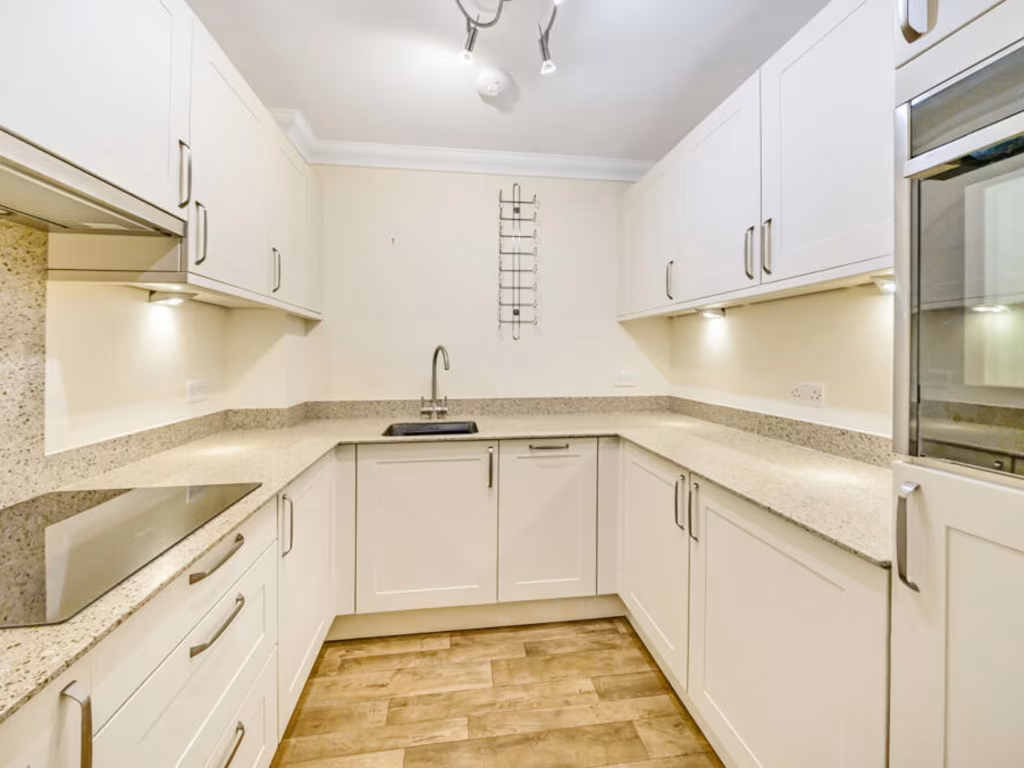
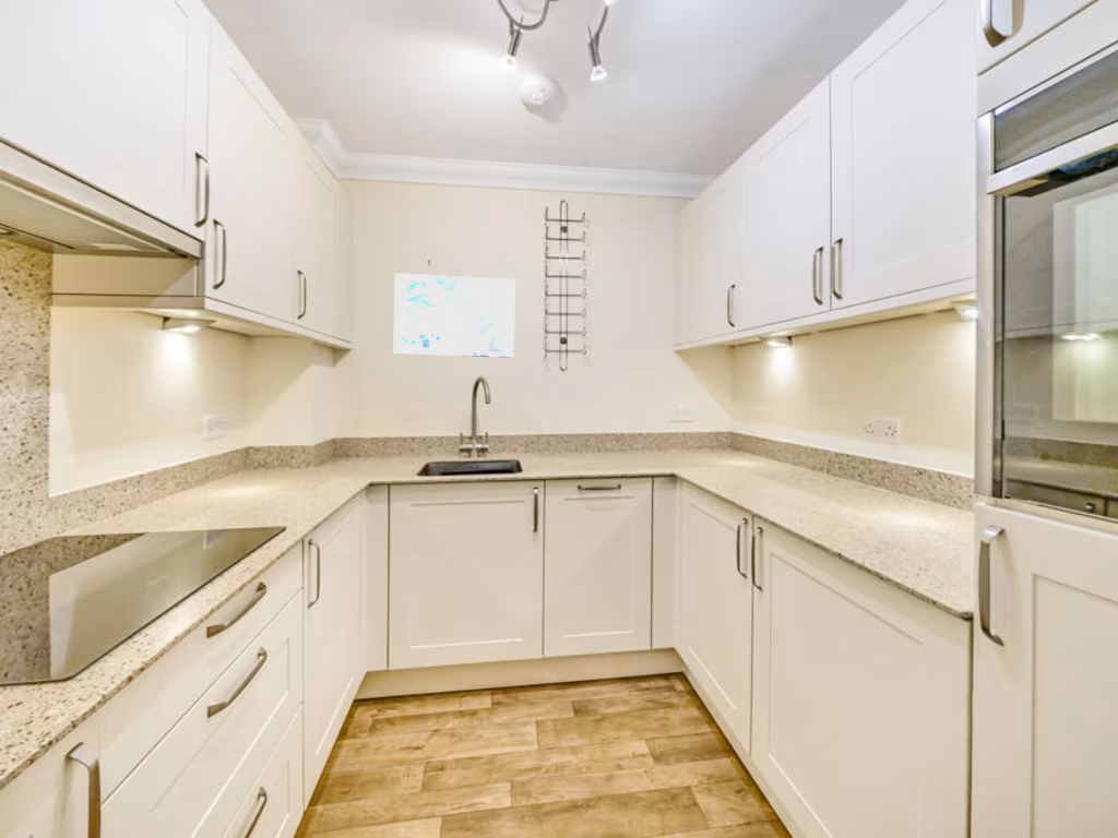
+ wall art [393,272,516,359]
